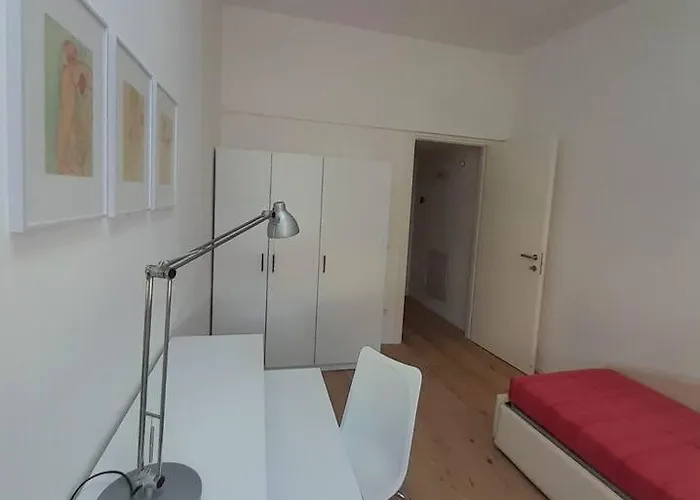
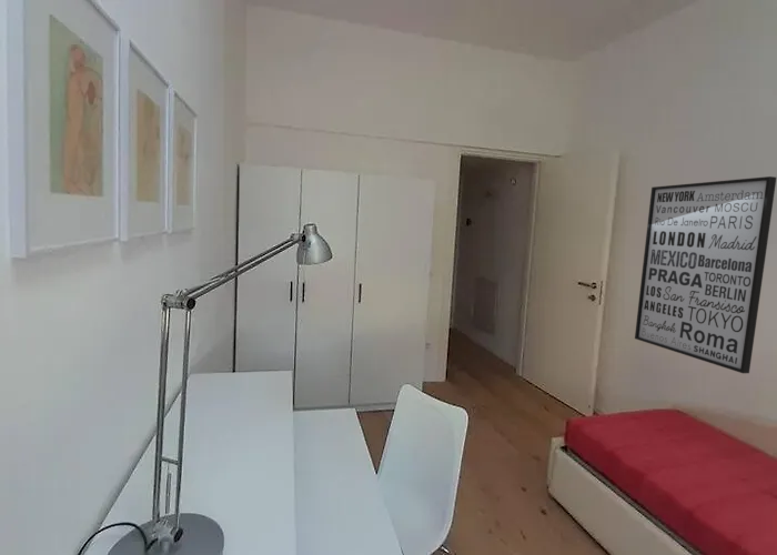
+ wall art [634,175,777,374]
